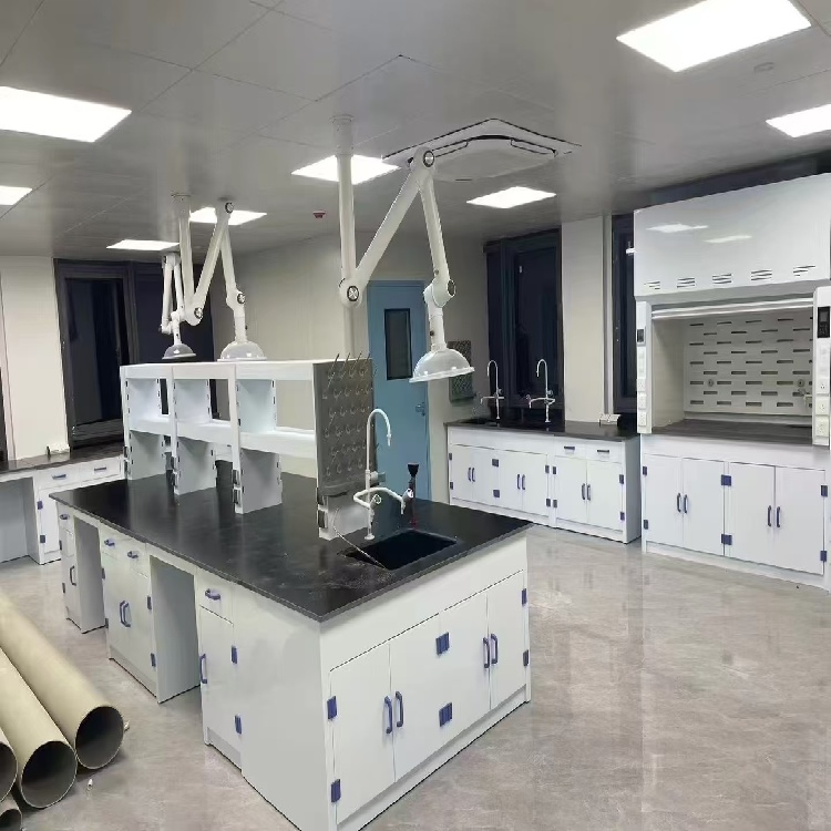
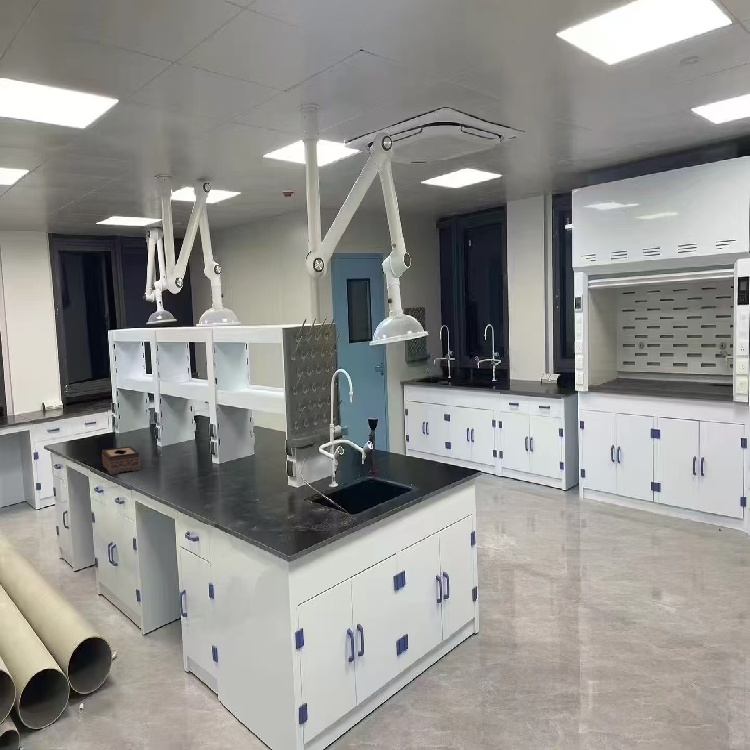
+ tissue box [101,445,141,475]
